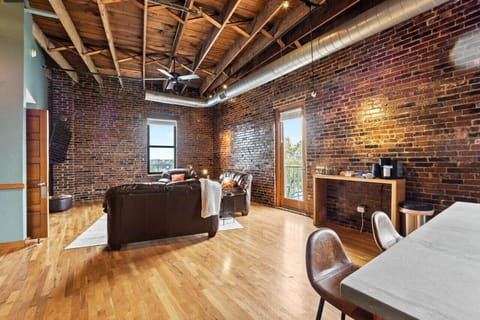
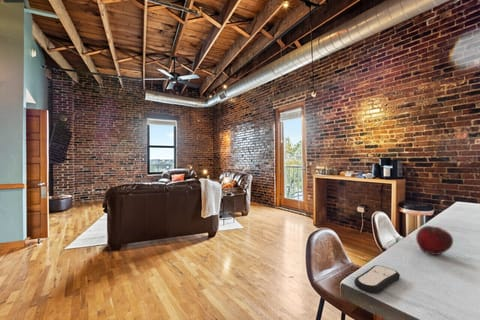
+ fruit [415,225,454,256]
+ remote control [353,264,401,294]
